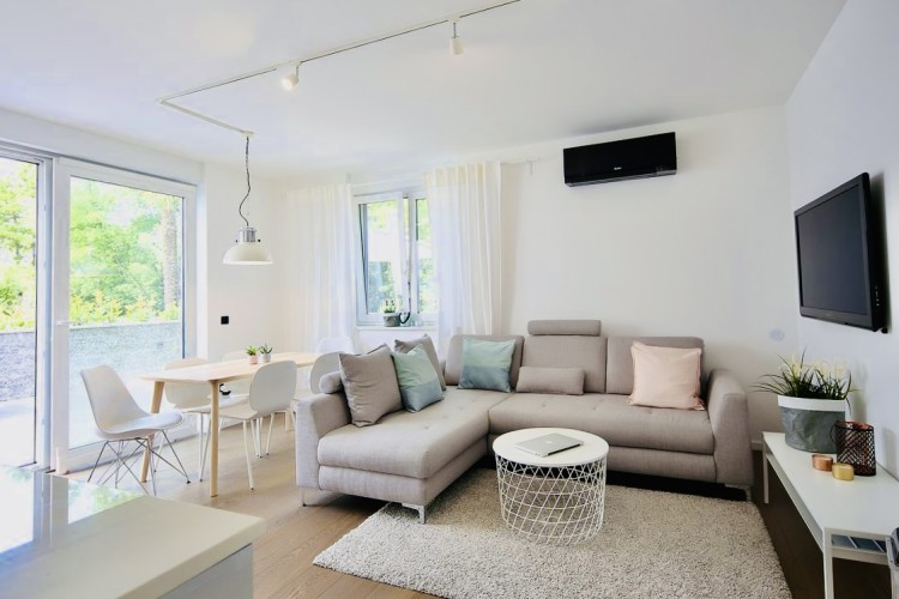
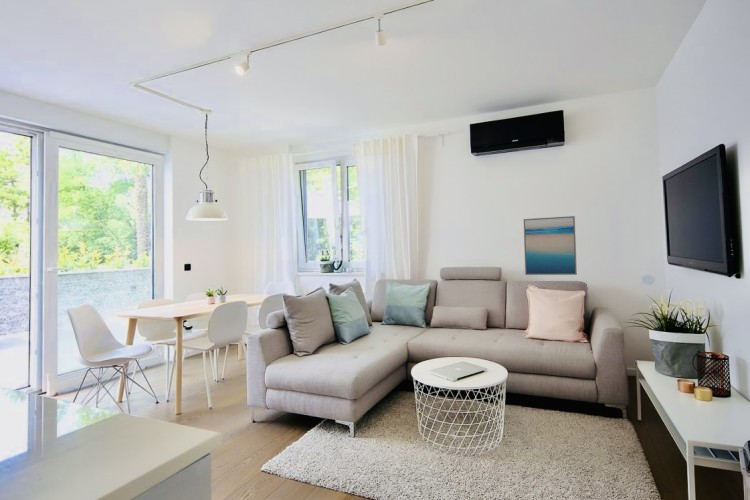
+ wall art [523,215,578,276]
